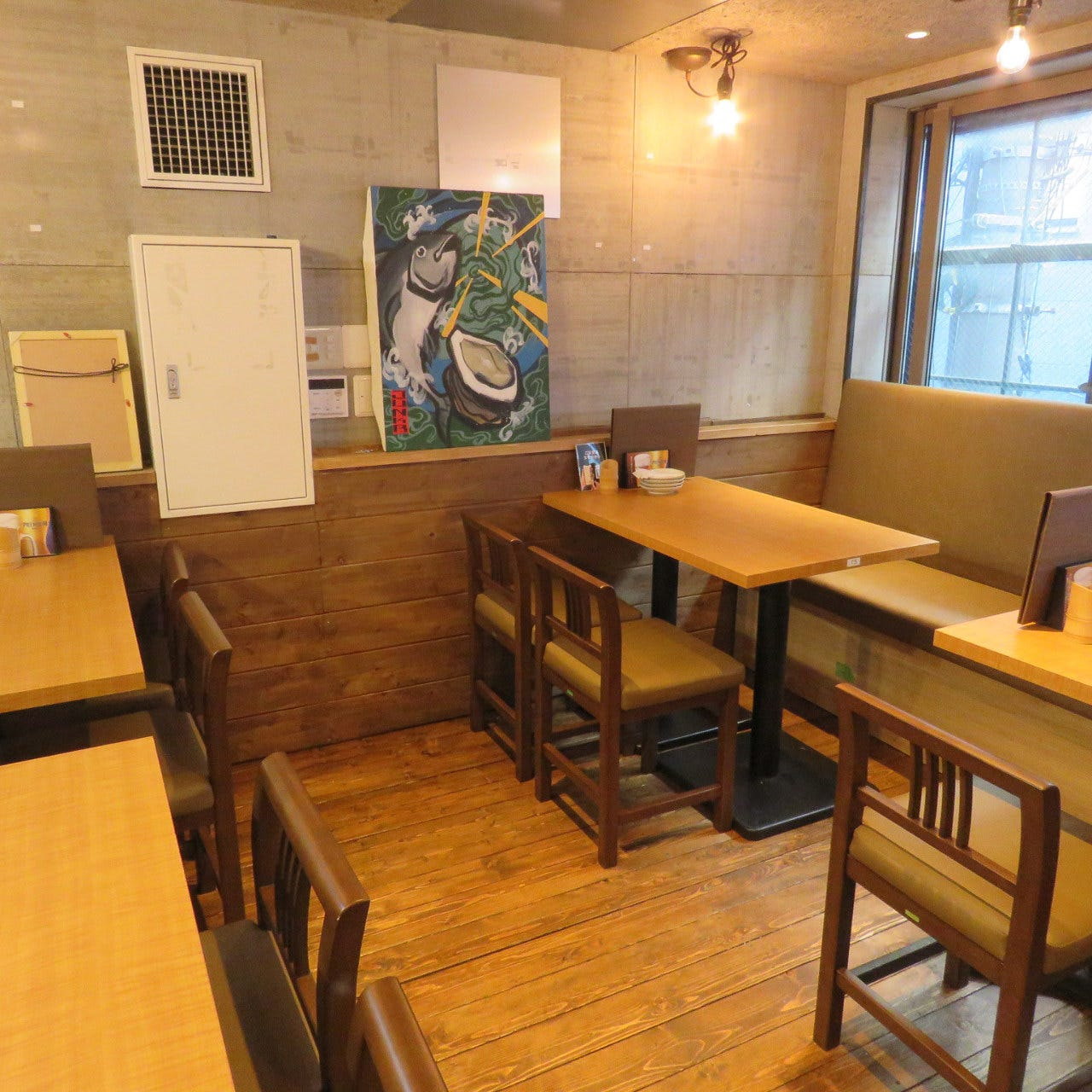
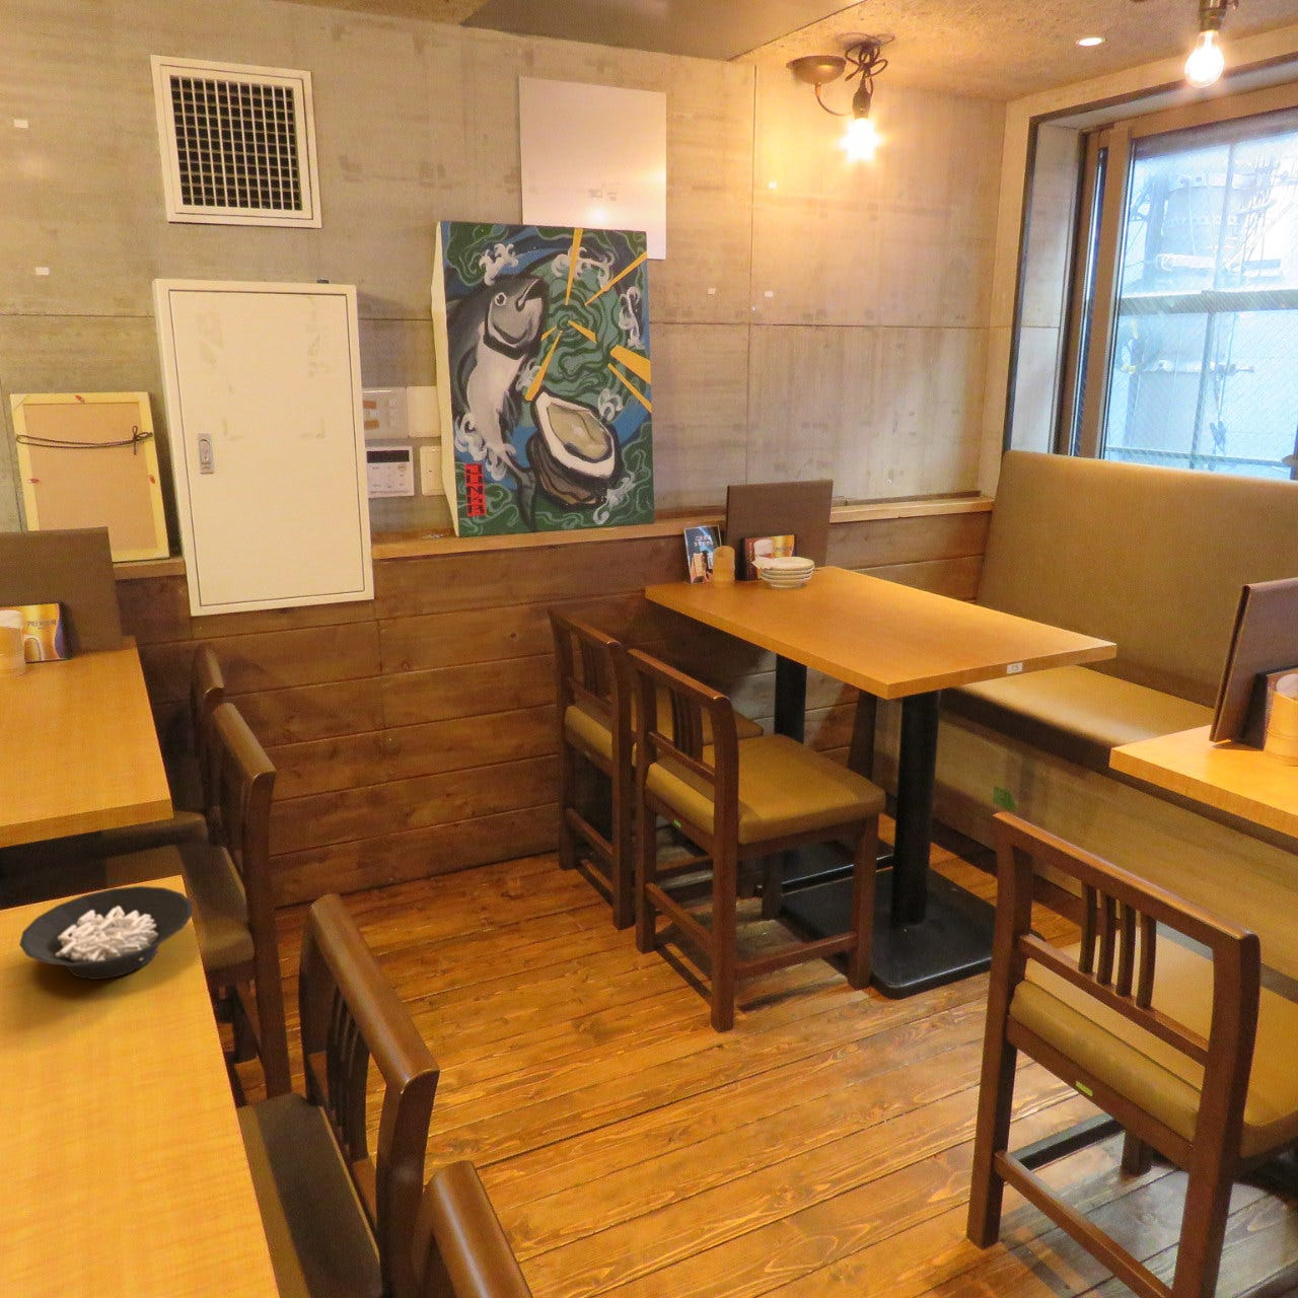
+ cereal bowl [18,886,194,981]
